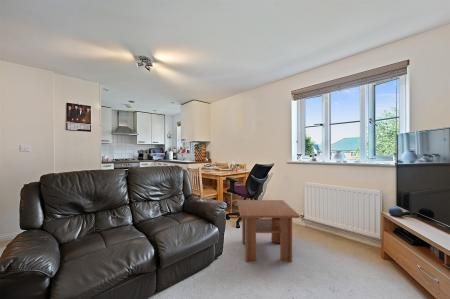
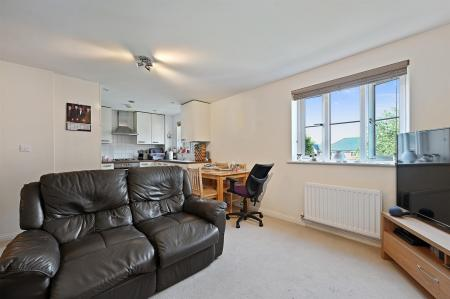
- coffee table [236,199,301,263]
